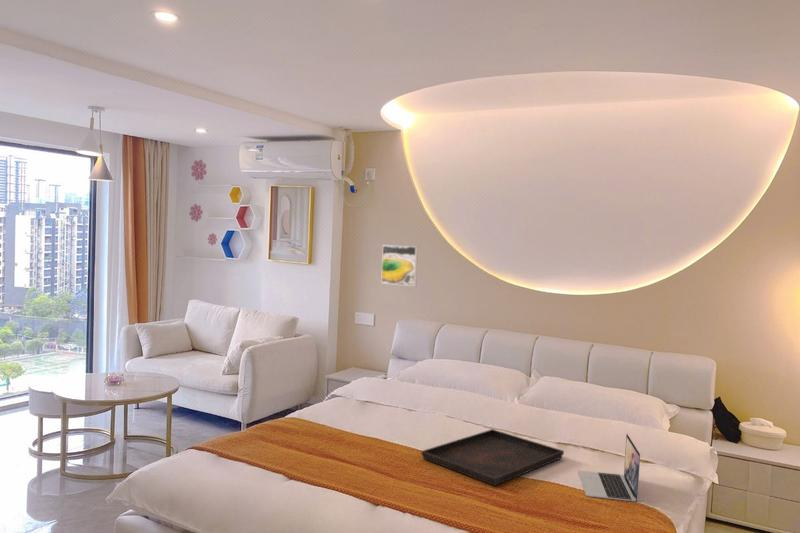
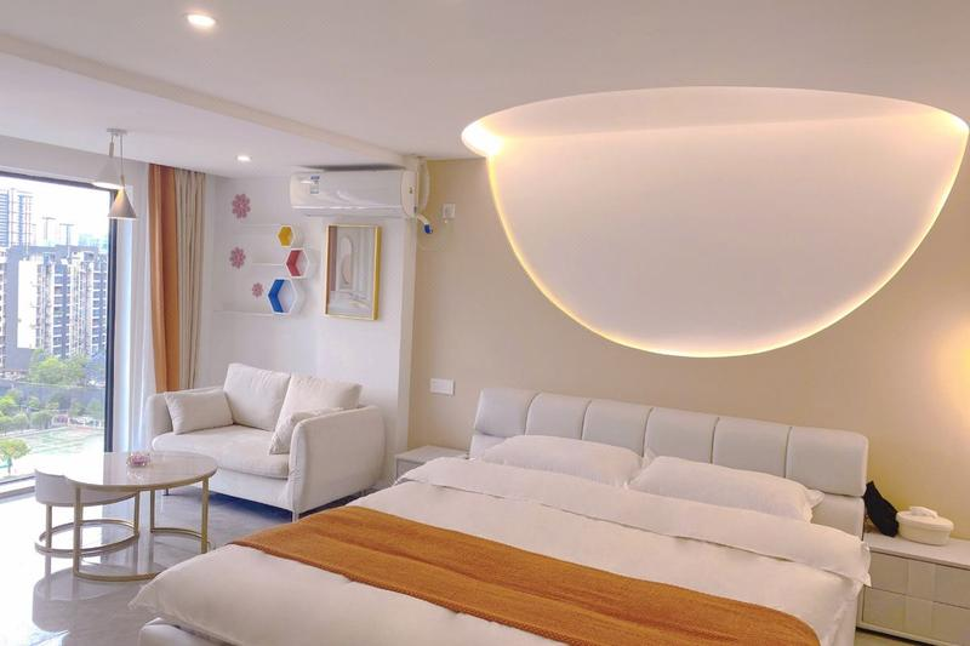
- serving tray [420,428,565,487]
- laptop [578,433,641,503]
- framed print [380,244,419,287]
